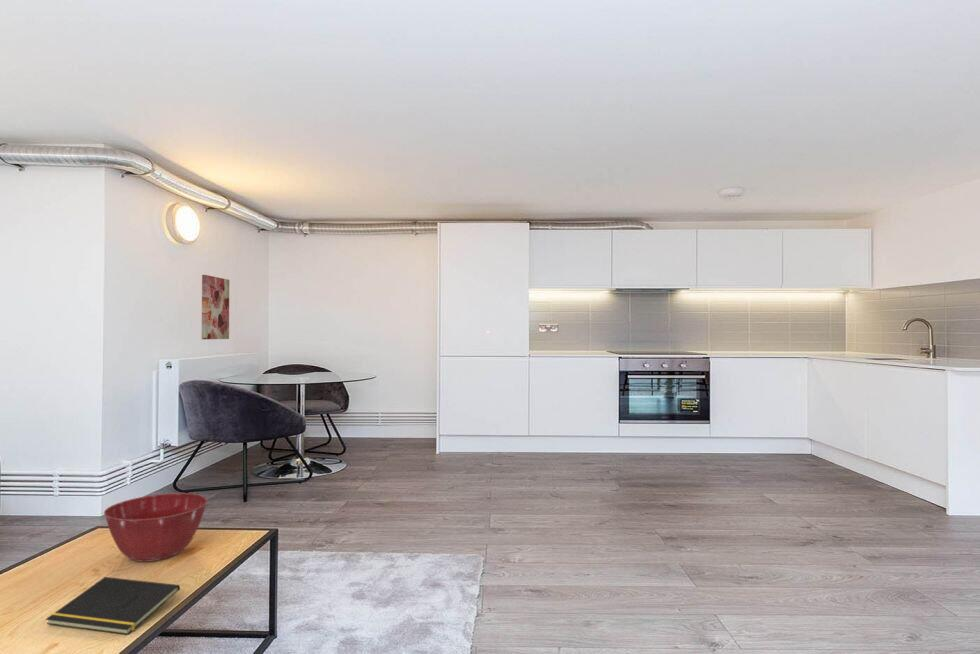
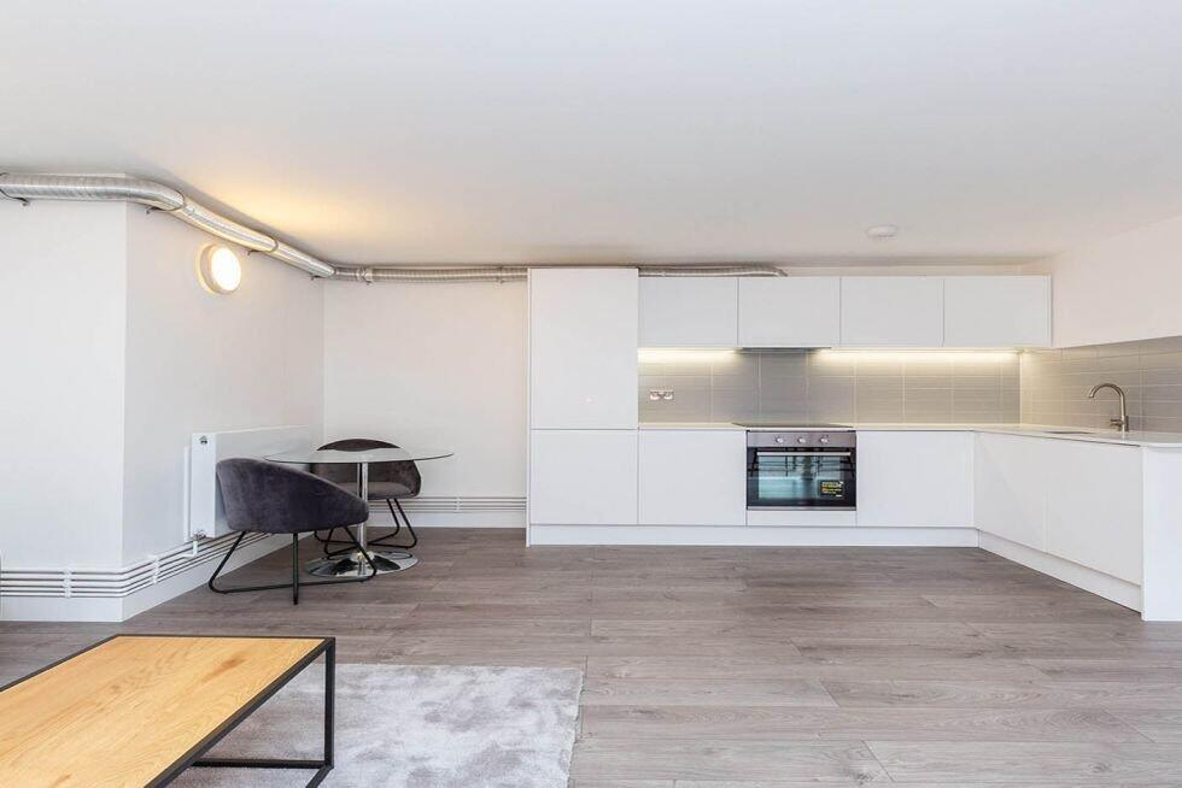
- notepad [45,576,181,636]
- wall art [201,274,230,340]
- mixing bowl [103,492,209,563]
